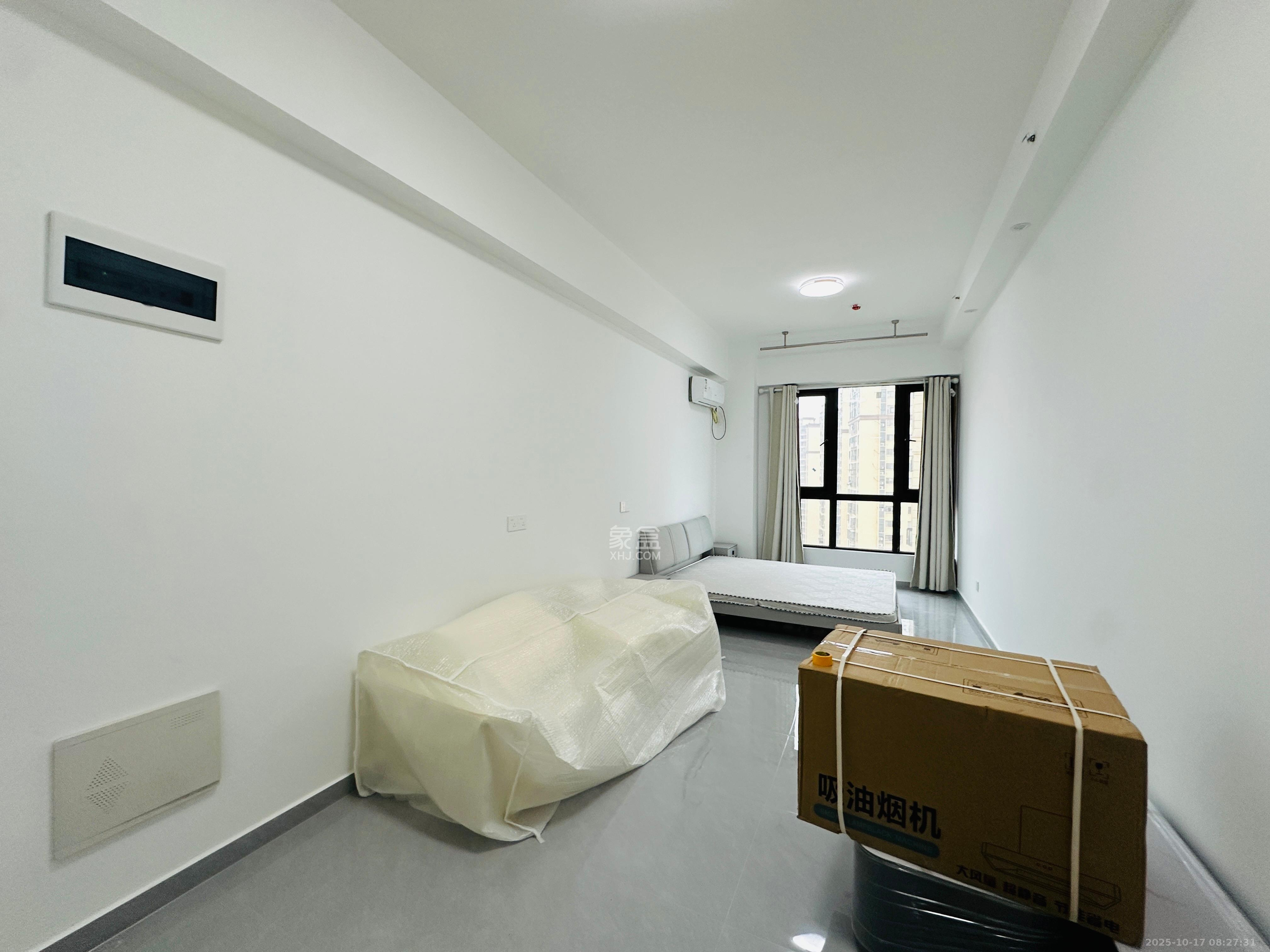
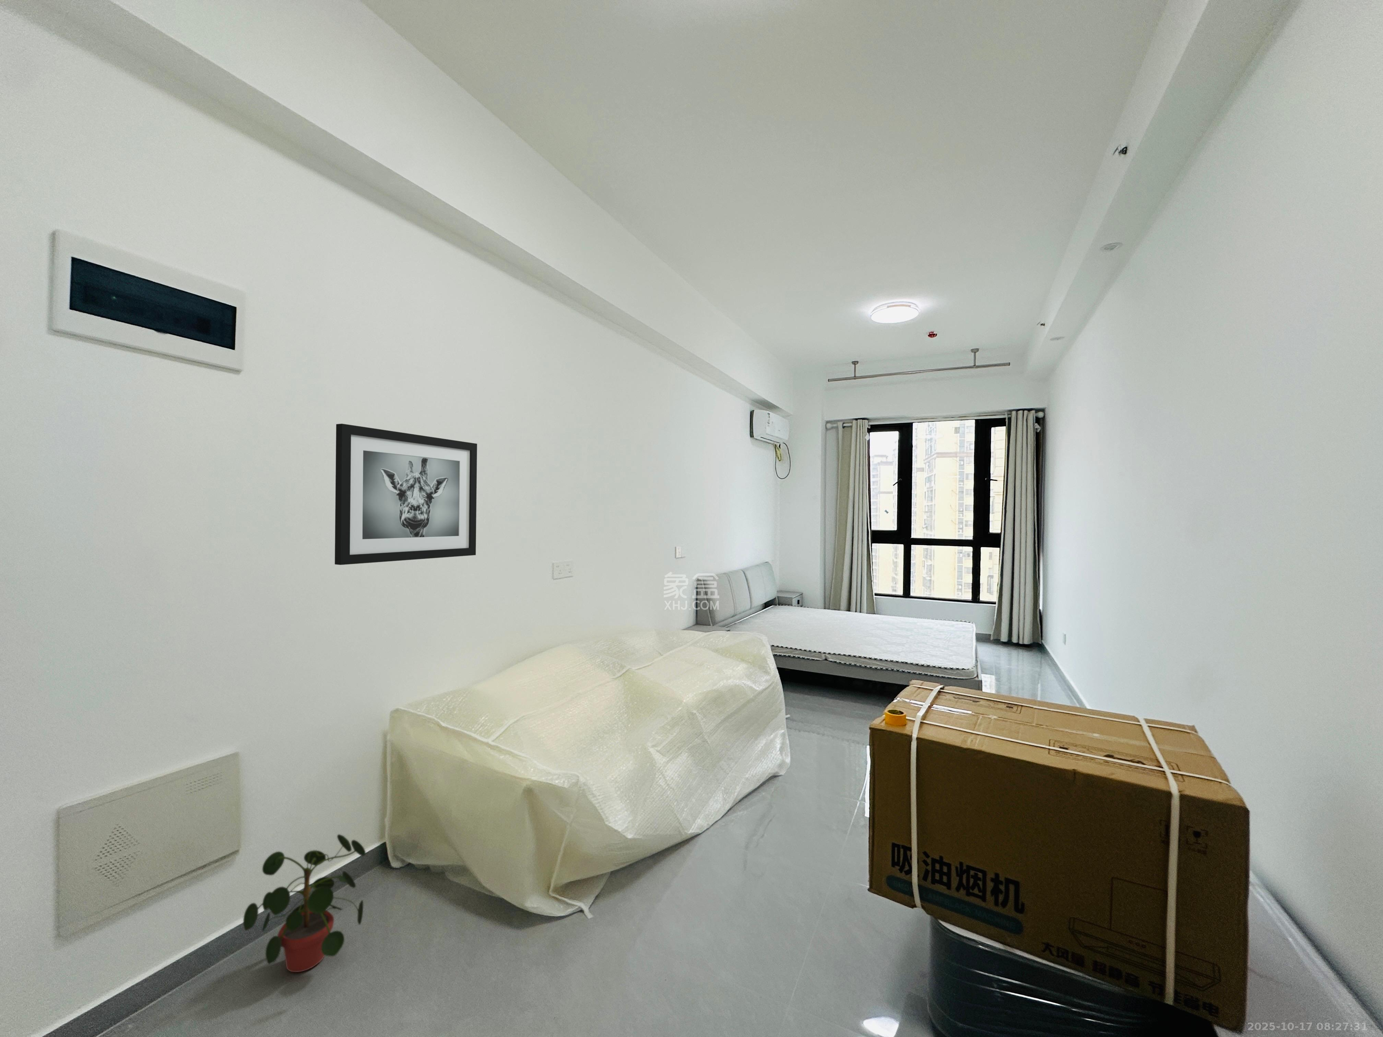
+ wall art [334,423,477,565]
+ potted plant [243,834,366,973]
